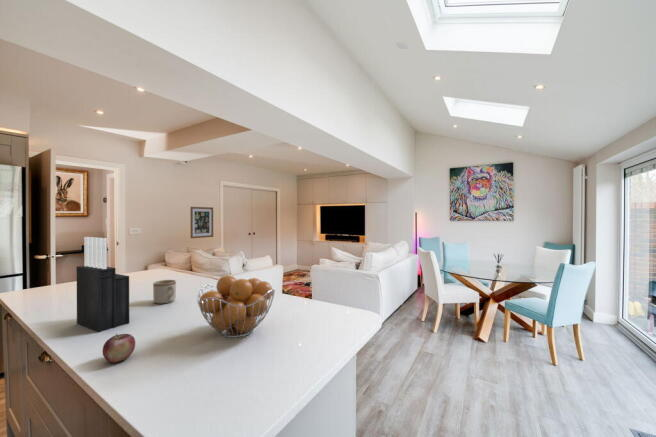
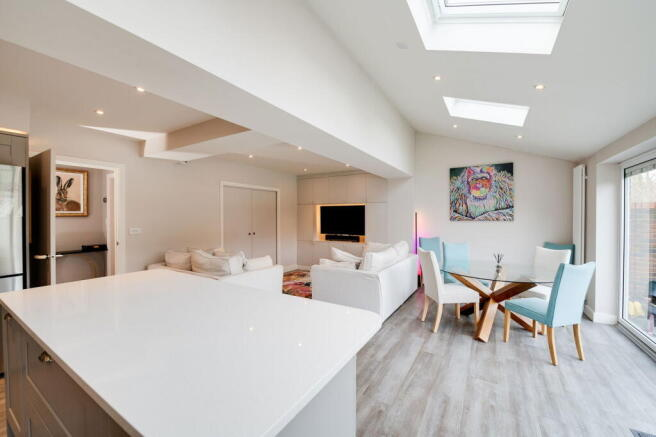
- wall art [189,206,214,239]
- apple [101,333,136,364]
- fruit basket [196,274,276,339]
- mug [152,279,177,305]
- knife block [76,236,130,333]
